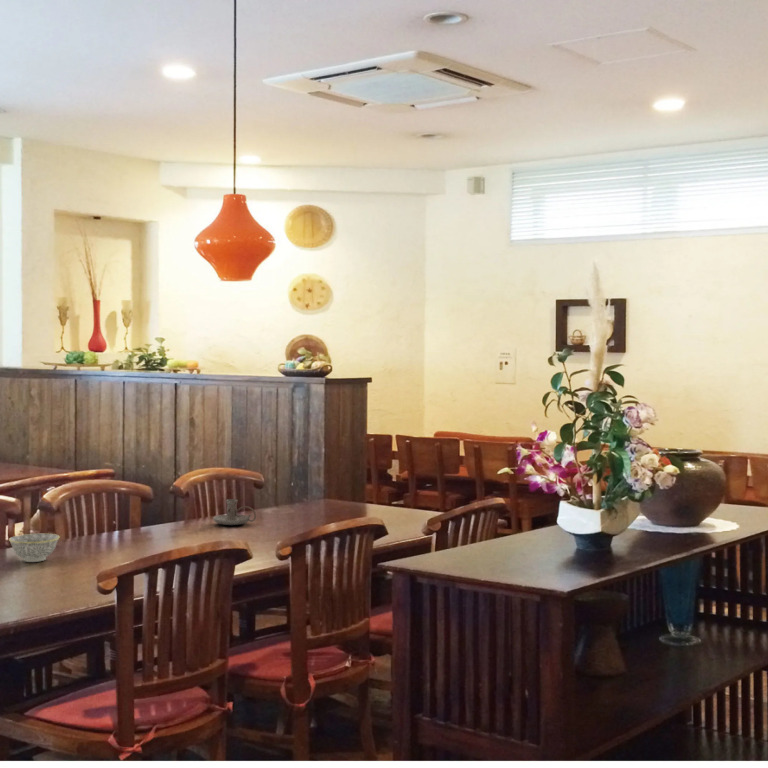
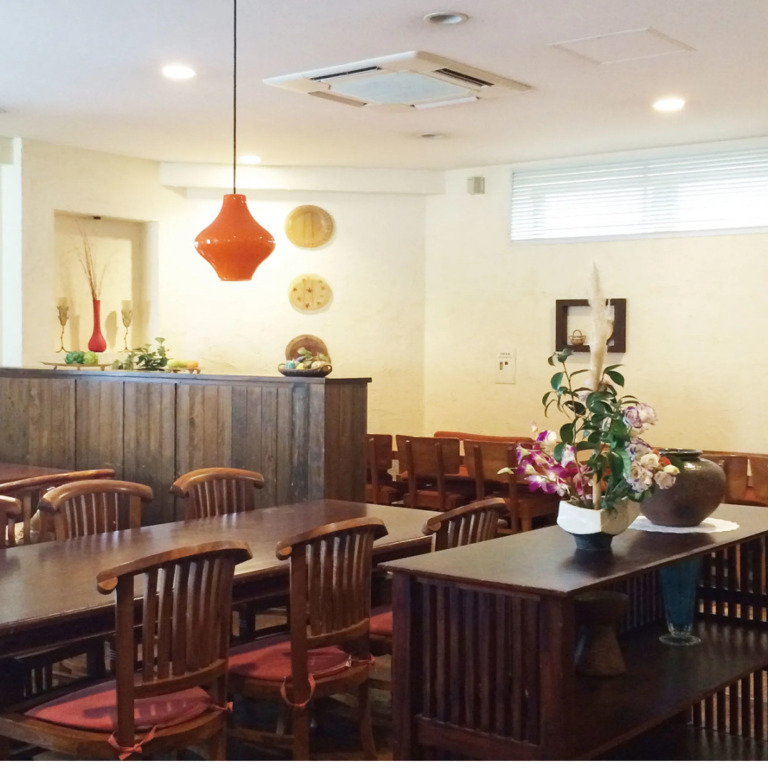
- candle holder [212,498,257,526]
- bowl [8,533,61,563]
